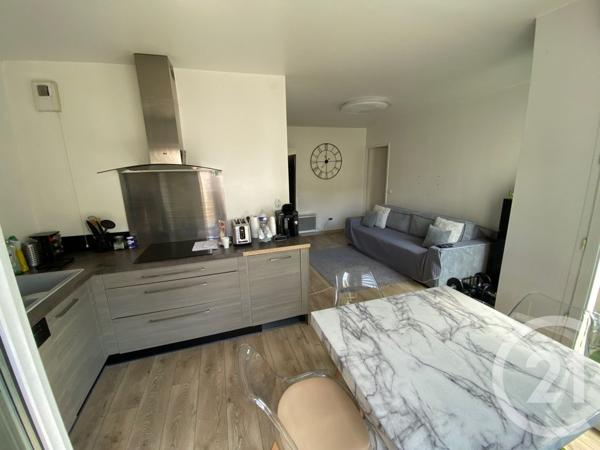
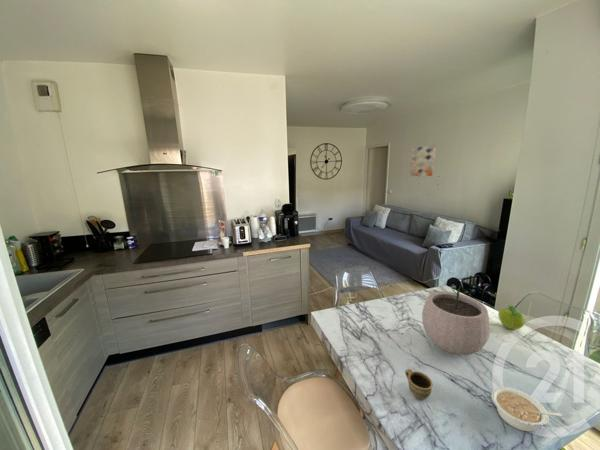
+ fruit [497,304,526,331]
+ legume [491,386,563,432]
+ cup [404,368,434,401]
+ wall art [409,144,437,177]
+ plant pot [421,283,491,356]
